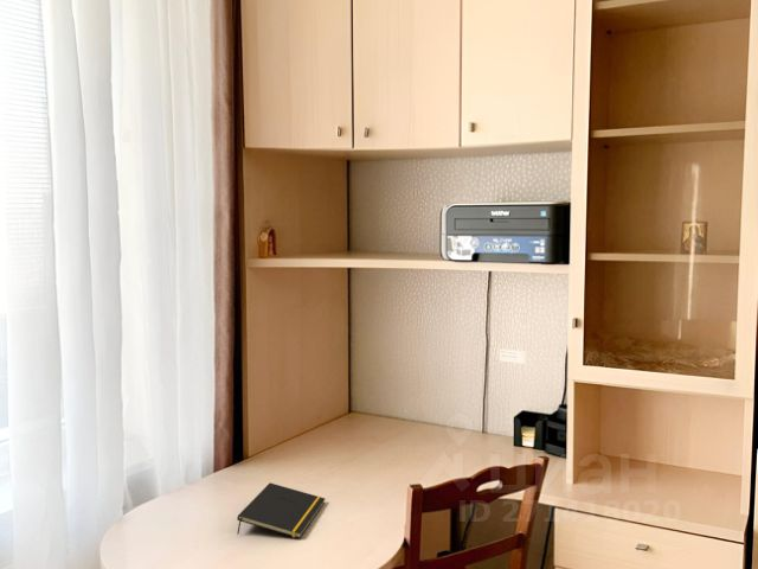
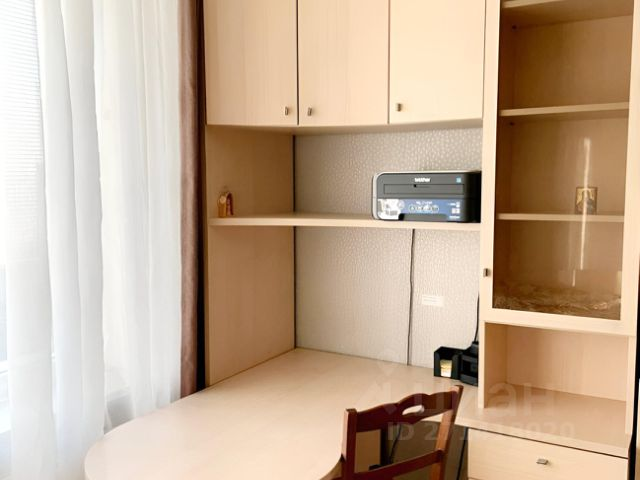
- notepad [236,481,327,539]
